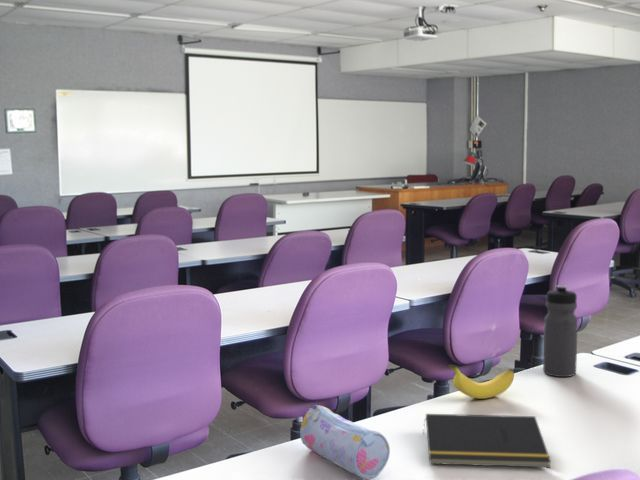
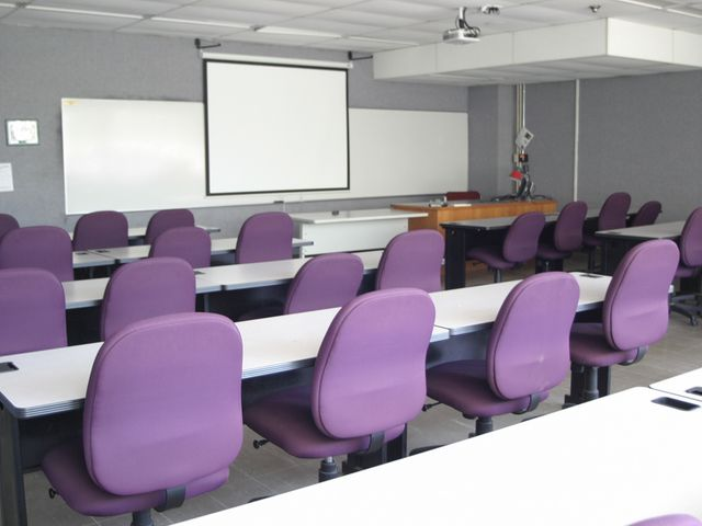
- pencil case [299,404,391,480]
- banana [447,364,515,400]
- water bottle [542,284,579,378]
- notepad [422,413,552,468]
